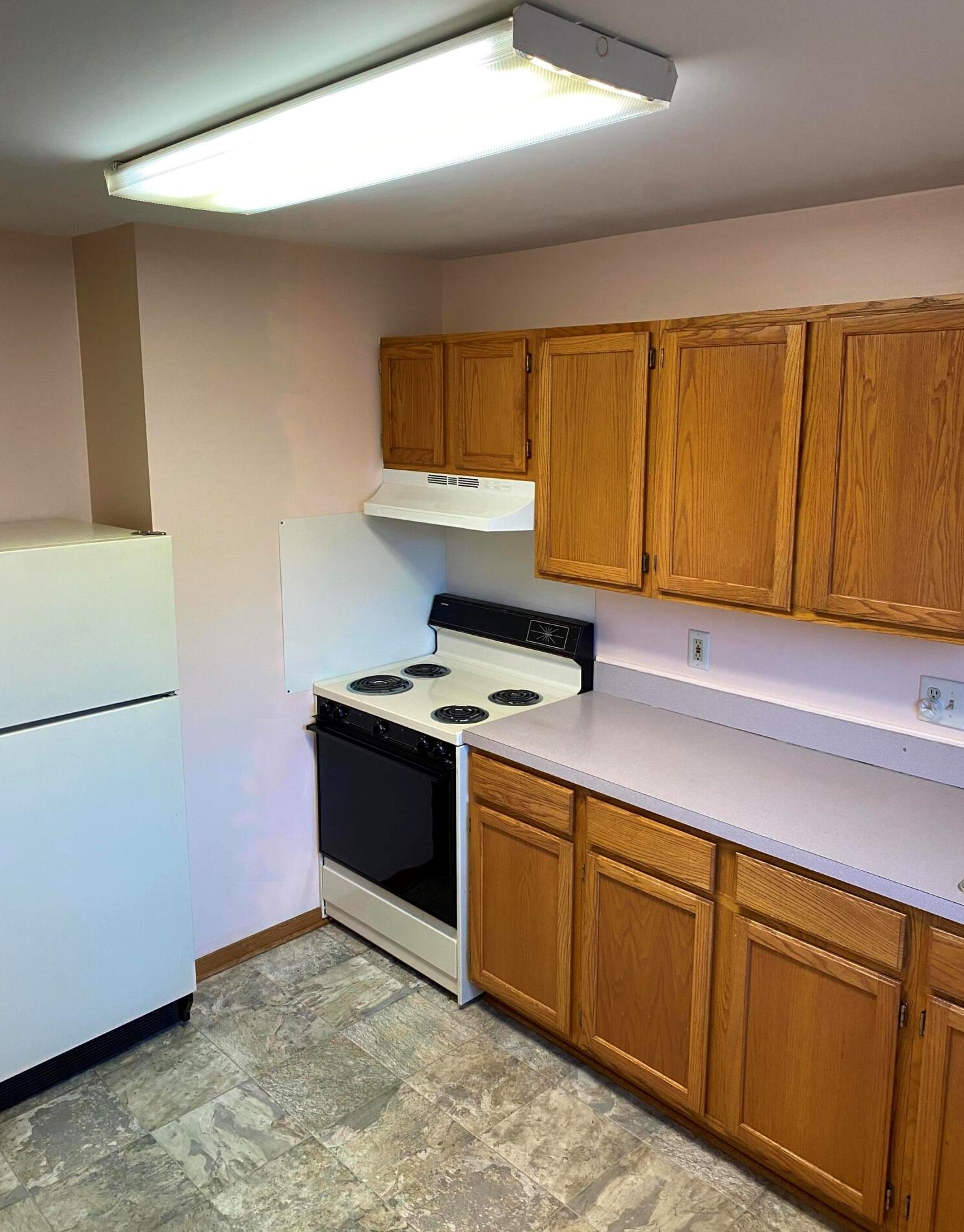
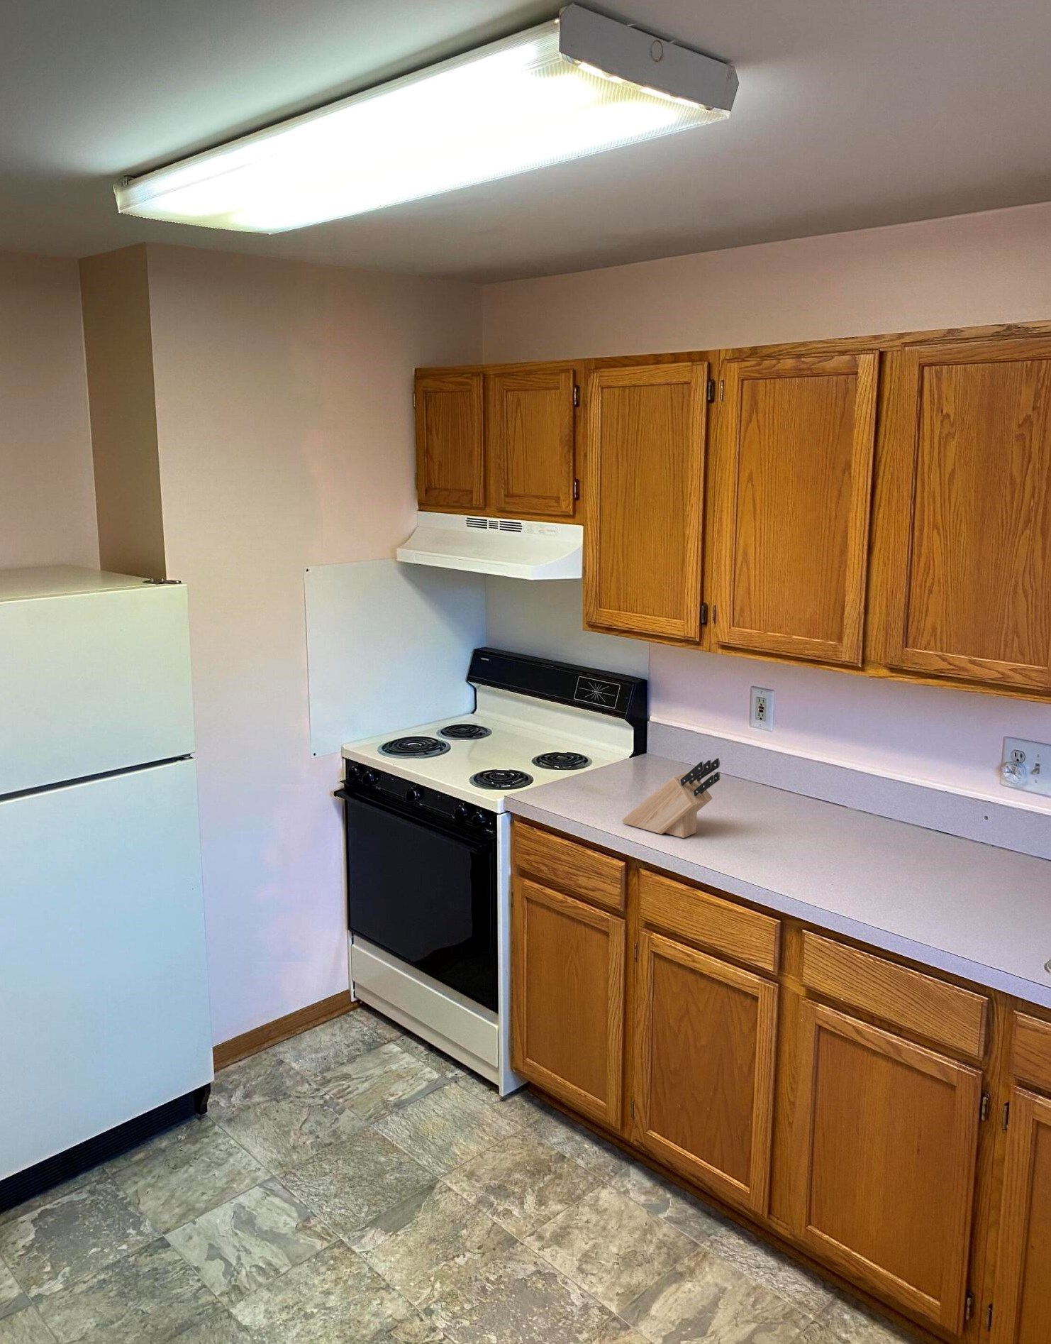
+ knife block [621,757,721,839]
